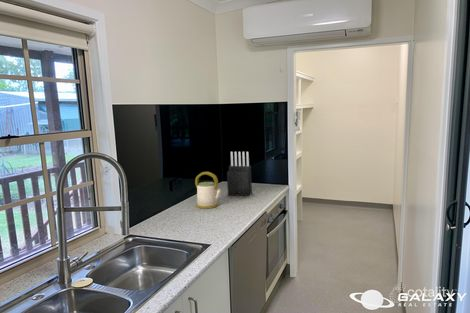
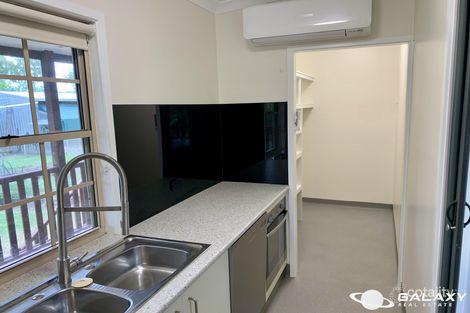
- knife block [226,151,253,197]
- kettle [194,171,223,209]
